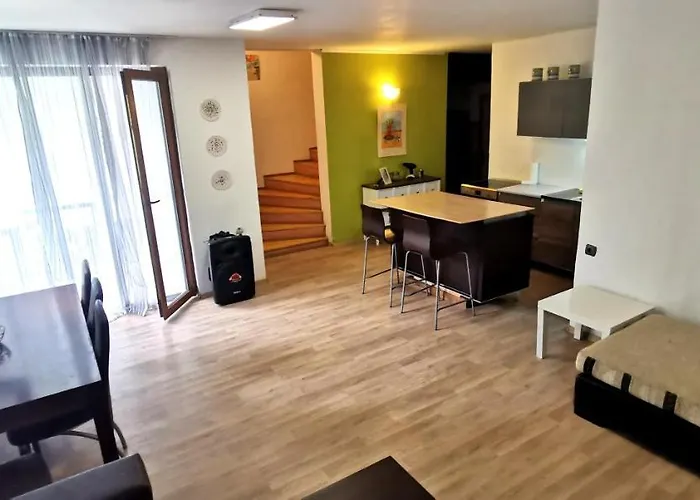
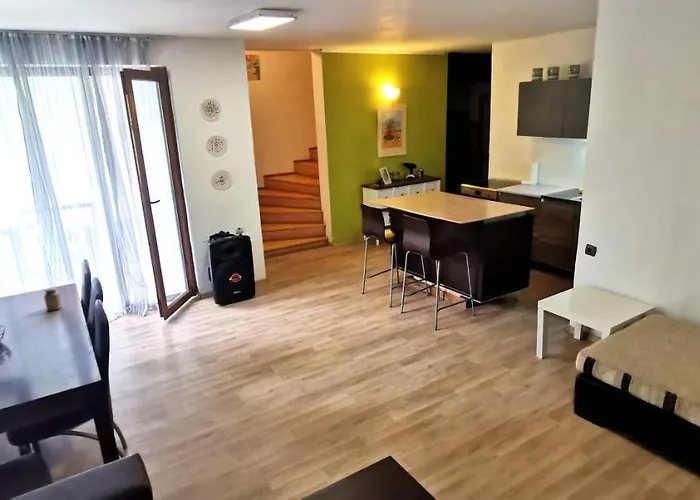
+ salt shaker [43,286,62,312]
